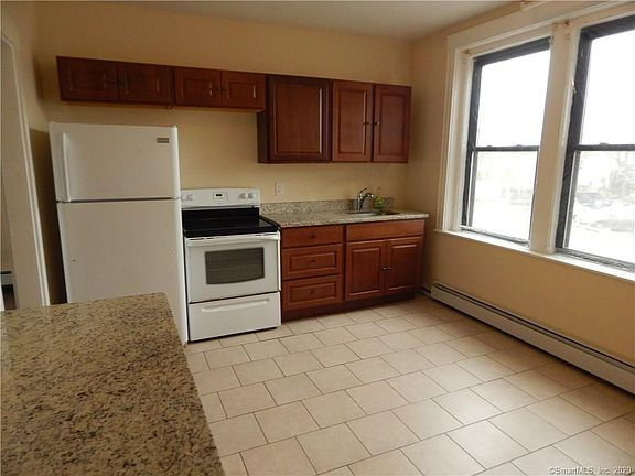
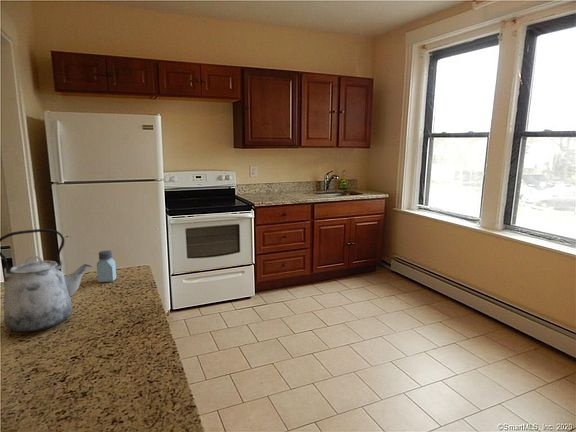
+ kettle [0,228,93,333]
+ saltshaker [96,250,117,283]
